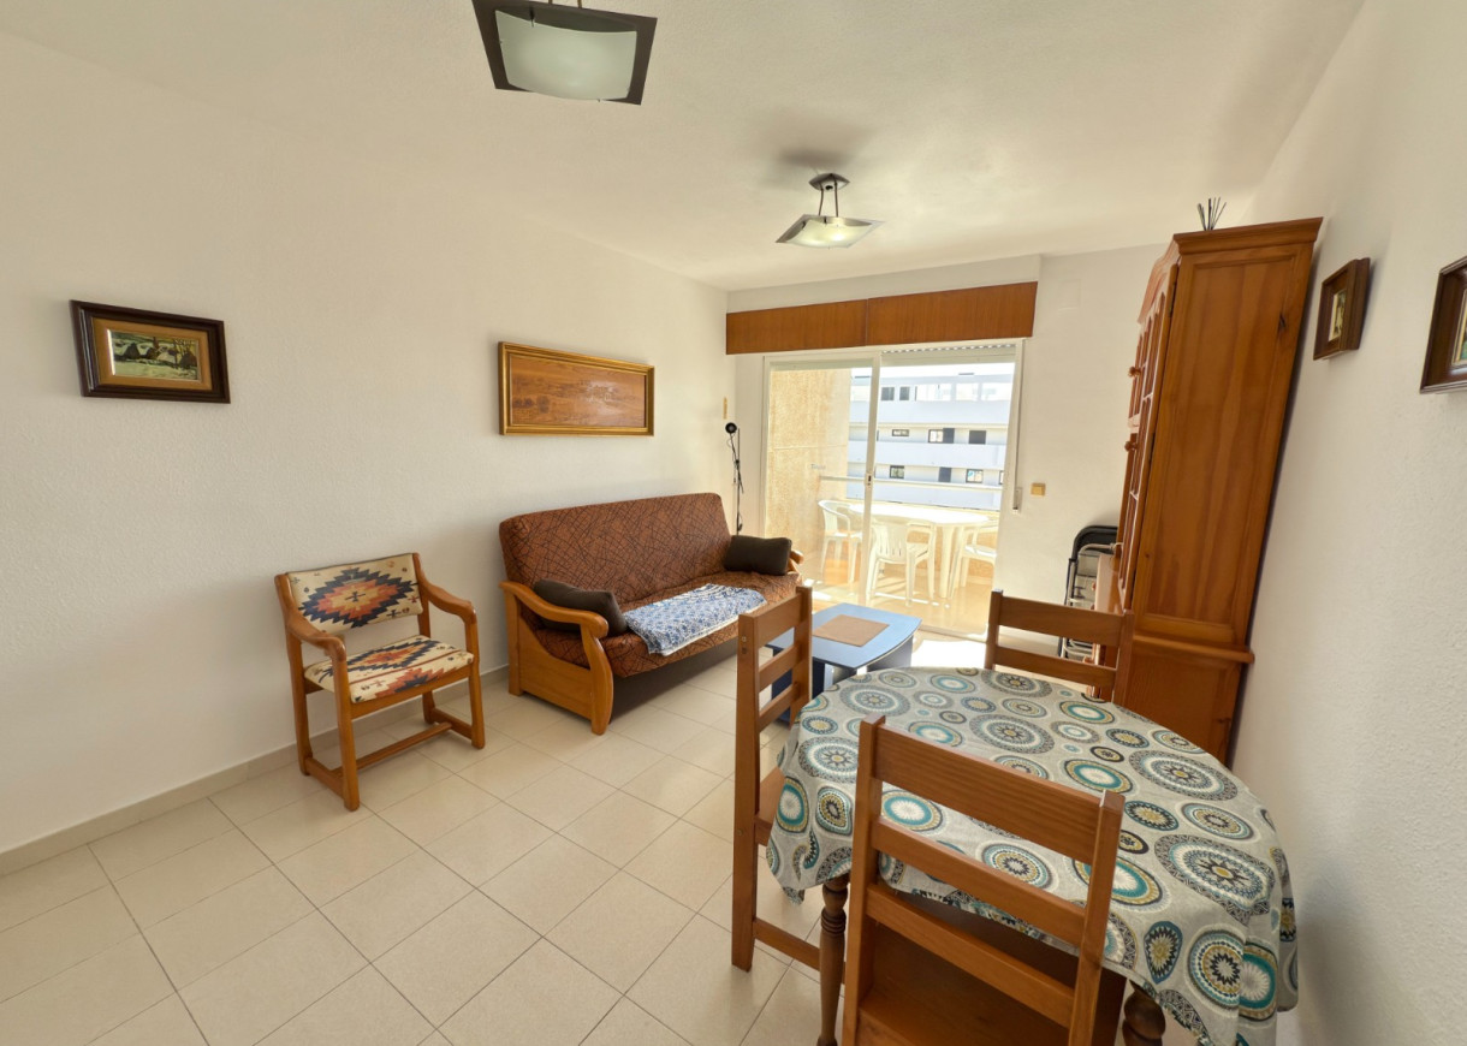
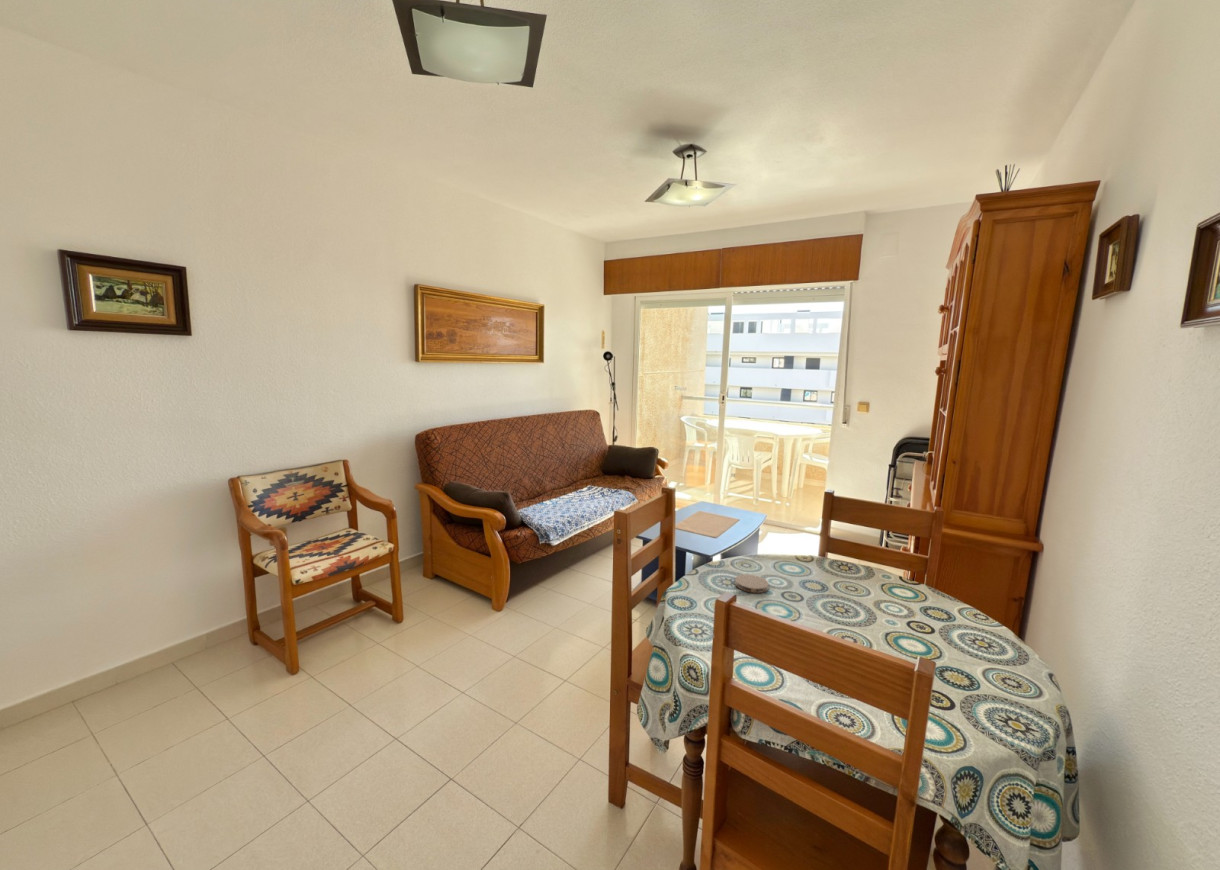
+ coaster [734,573,770,594]
